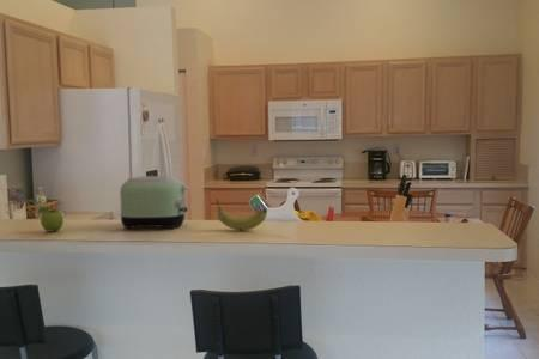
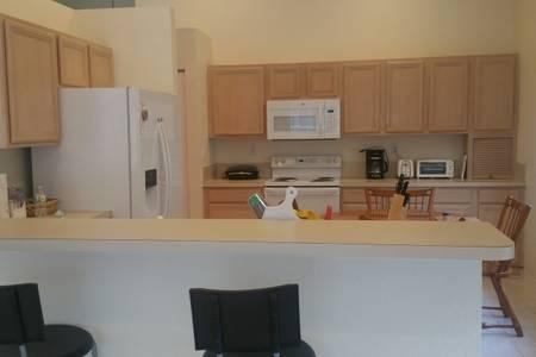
- toaster [119,175,192,230]
- fruit [36,205,65,232]
- fruit [214,196,268,231]
